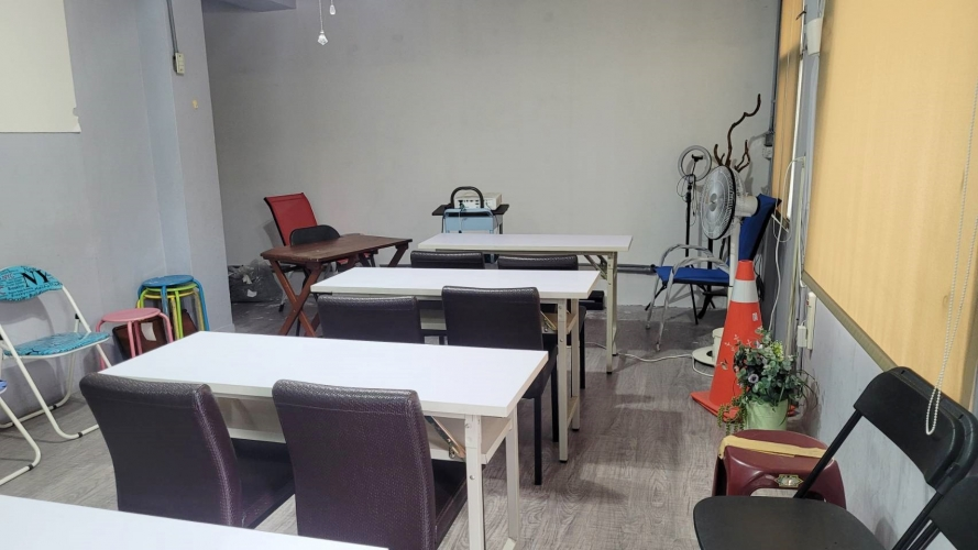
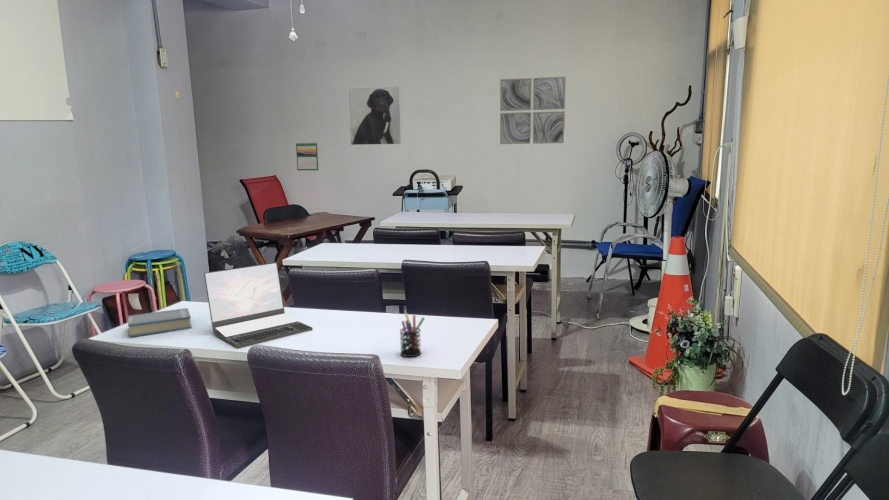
+ pen holder [399,313,426,358]
+ hardback book [127,307,193,338]
+ calendar [295,142,319,171]
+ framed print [347,85,403,146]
+ wall art [499,75,567,145]
+ laptop [203,261,313,349]
